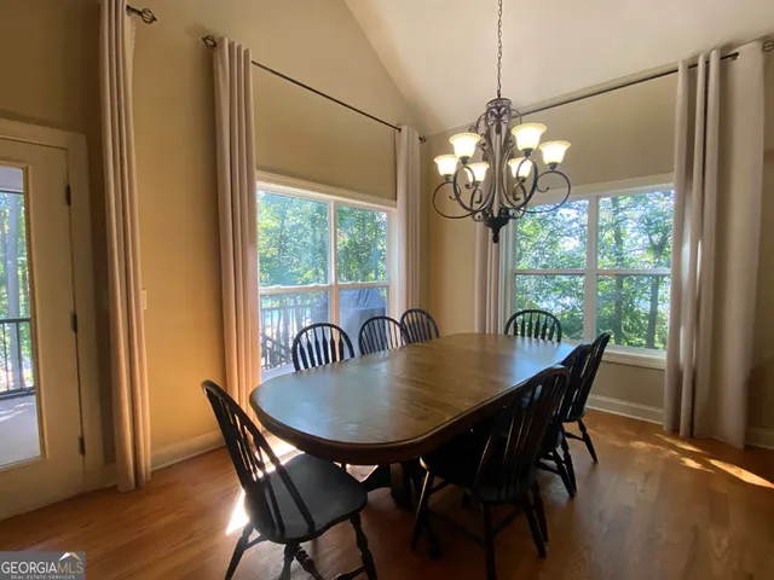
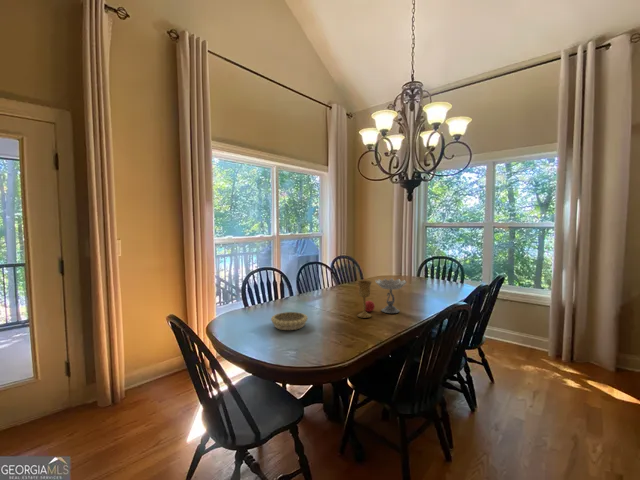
+ goblet [355,277,408,319]
+ decorative bowl [270,311,309,331]
